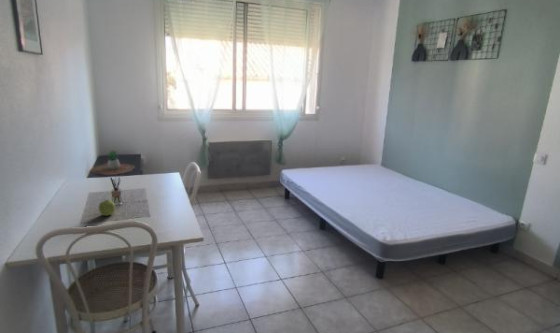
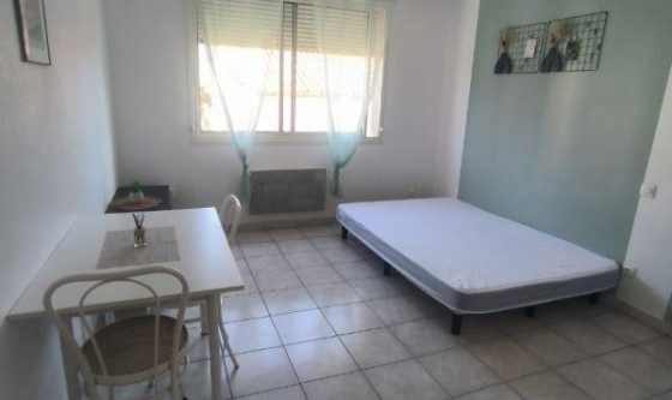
- fruit [98,199,116,217]
